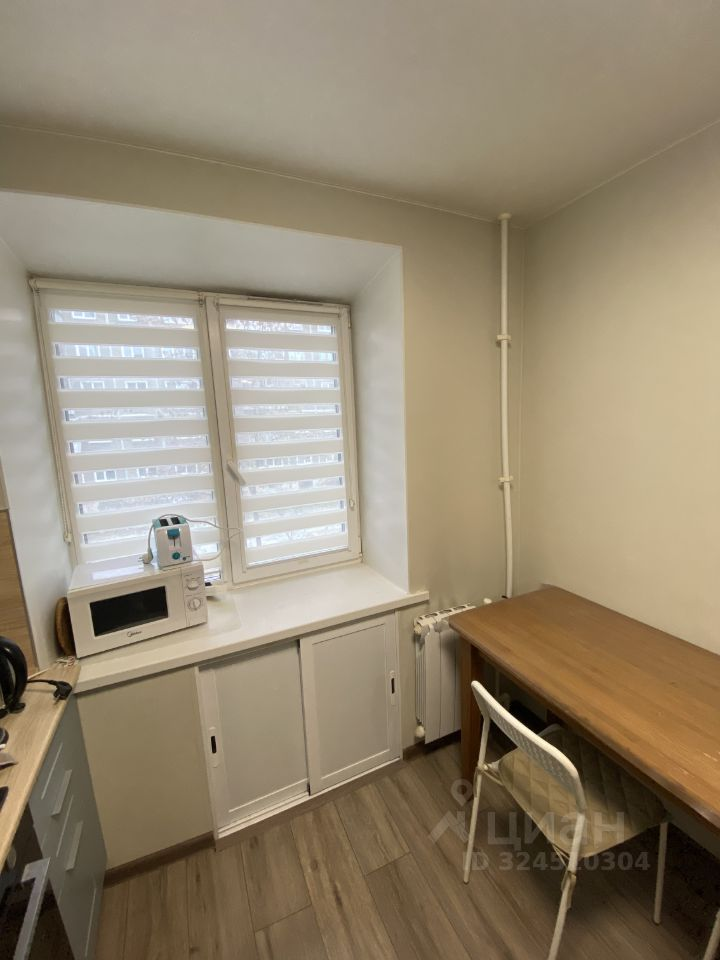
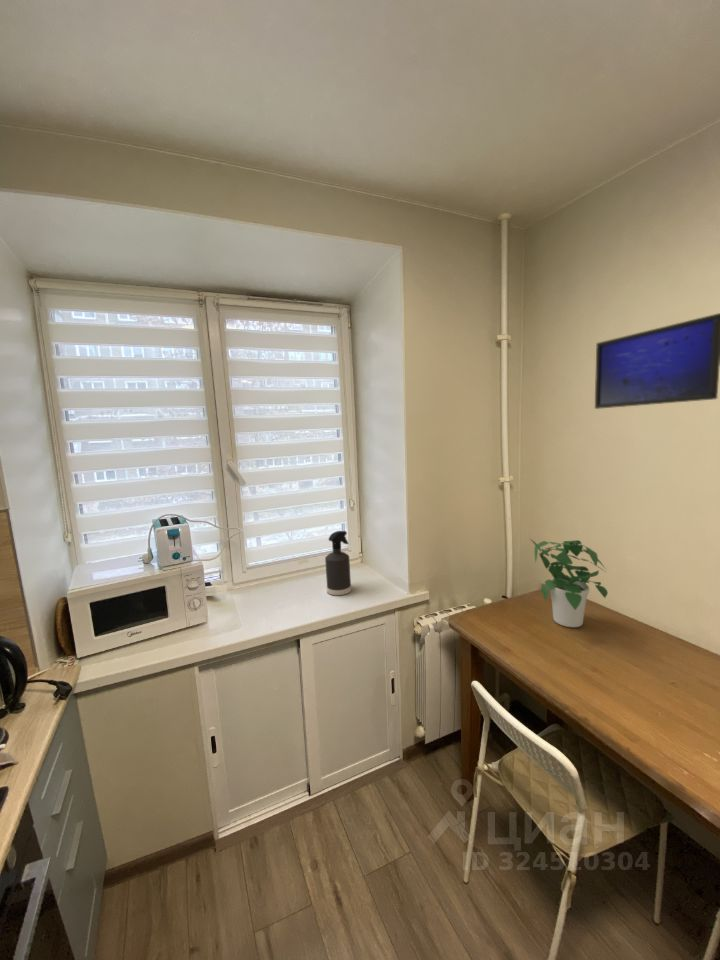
+ spray bottle [324,530,353,596]
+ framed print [594,312,720,410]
+ potted plant [528,537,609,628]
